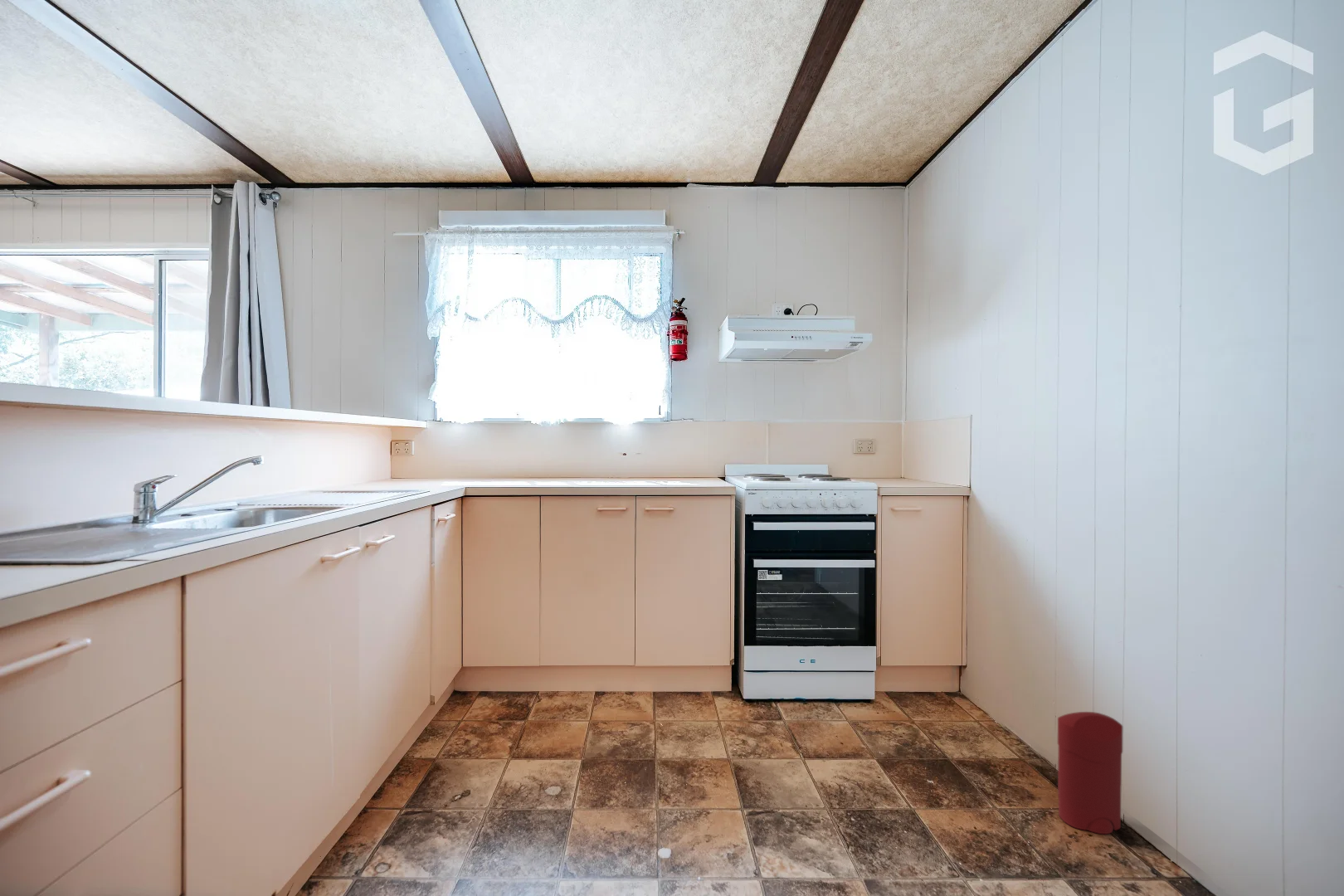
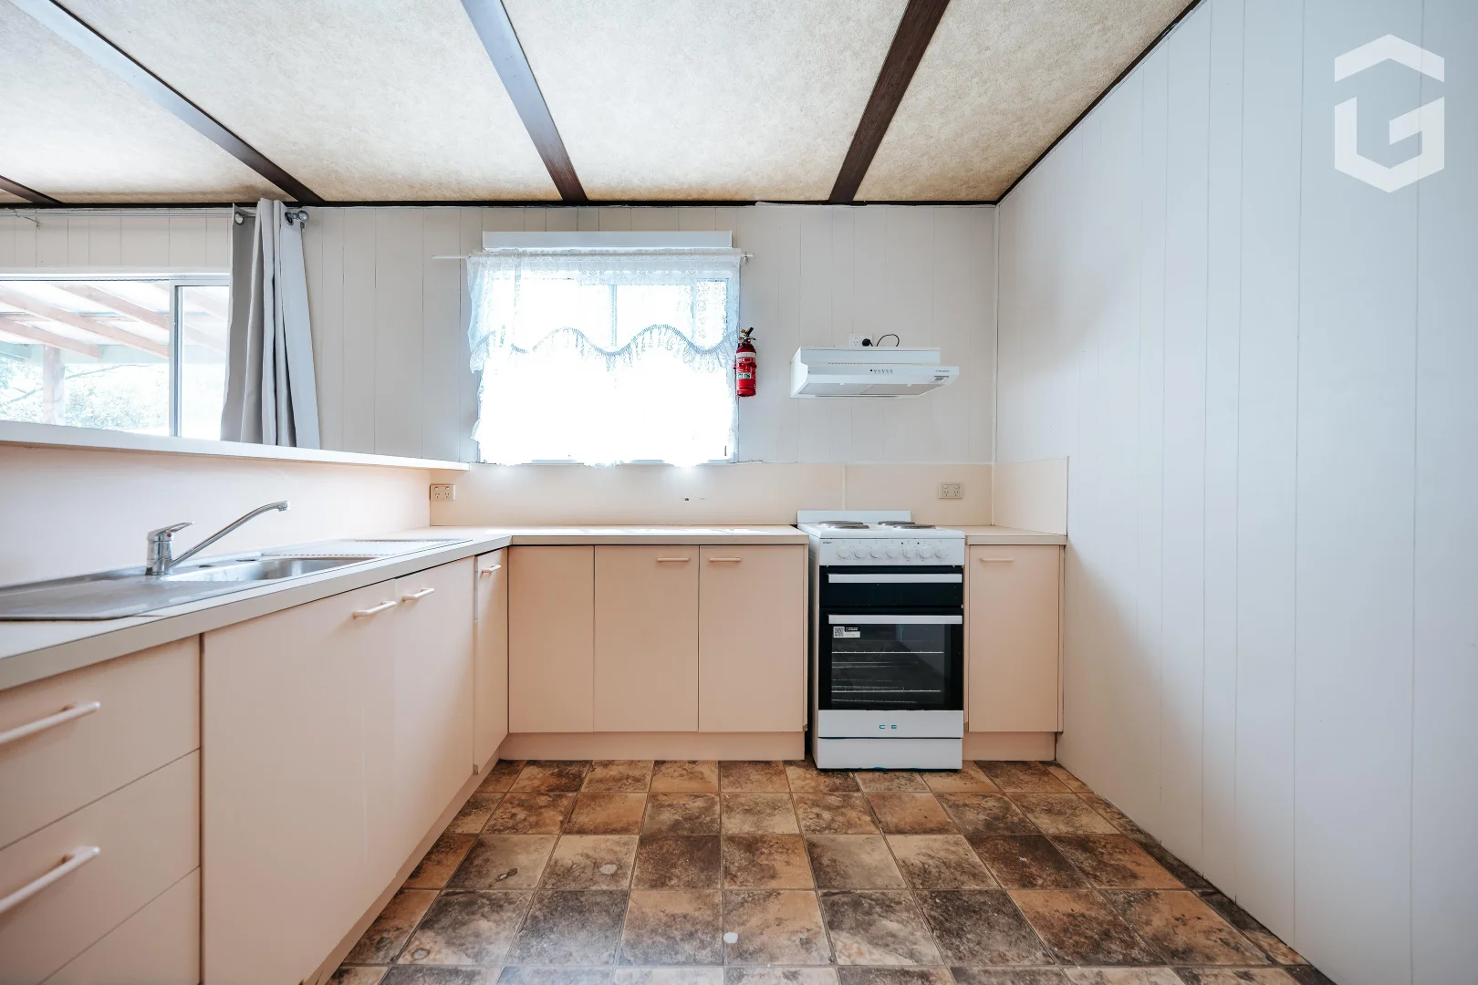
- trash can [1057,711,1123,835]
